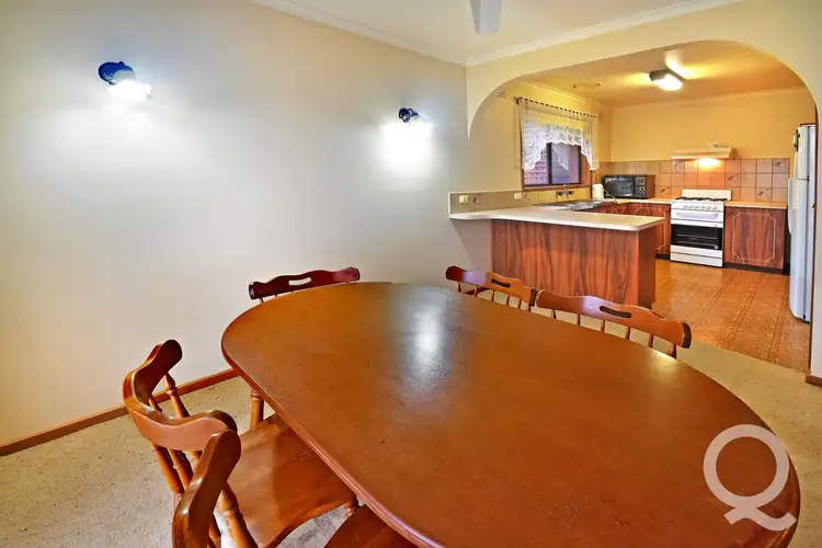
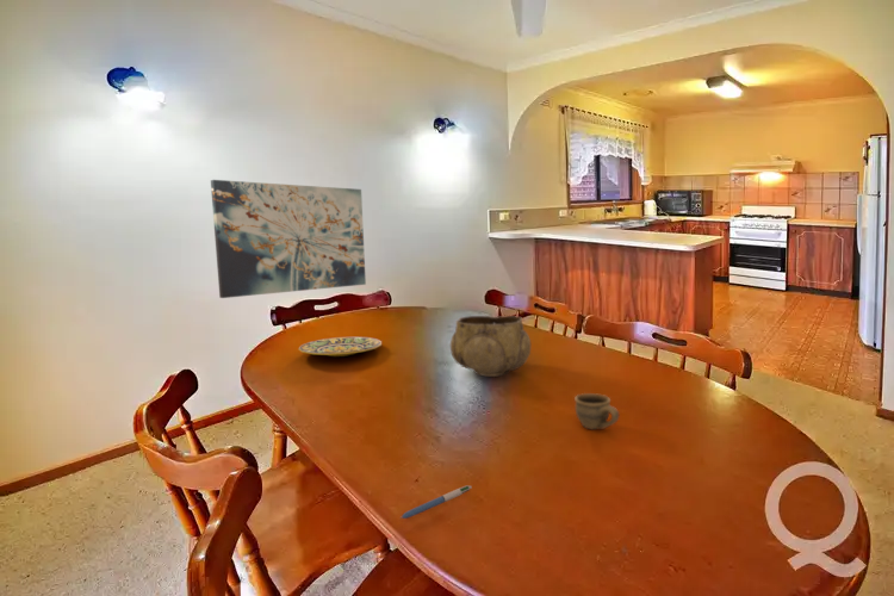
+ cup [573,392,620,430]
+ wall art [210,179,367,299]
+ decorative bowl [449,315,532,378]
+ plate [297,336,383,358]
+ pen [399,484,473,520]
